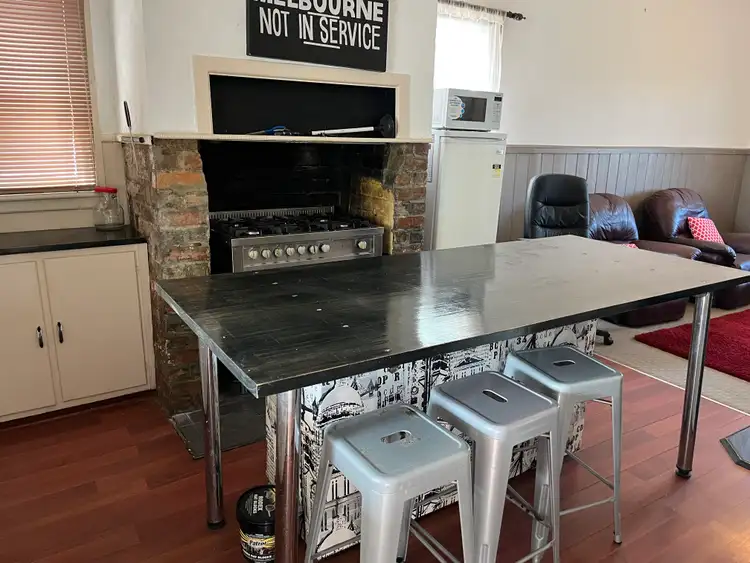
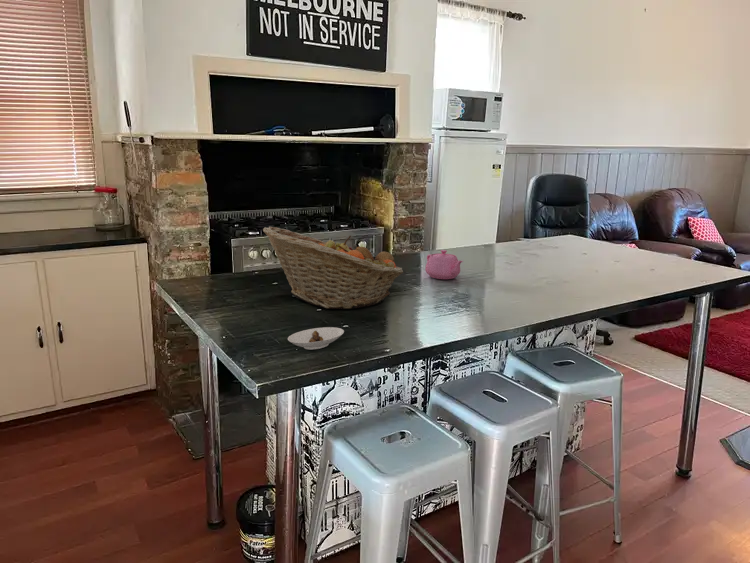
+ fruit basket [262,225,404,310]
+ teapot [424,249,464,280]
+ saucer [287,326,345,350]
